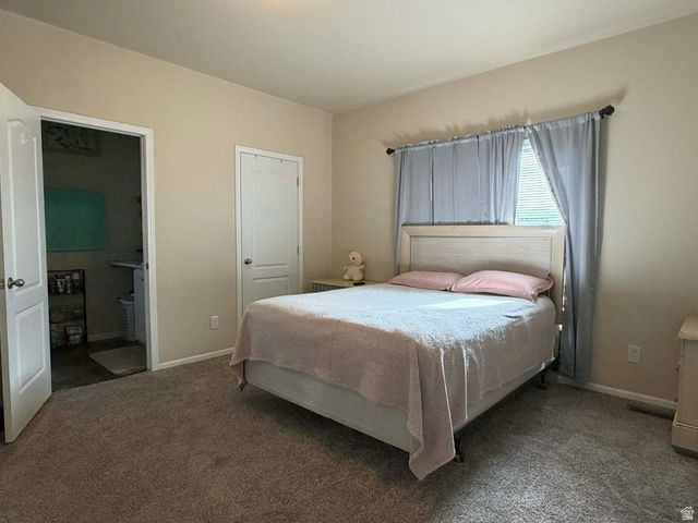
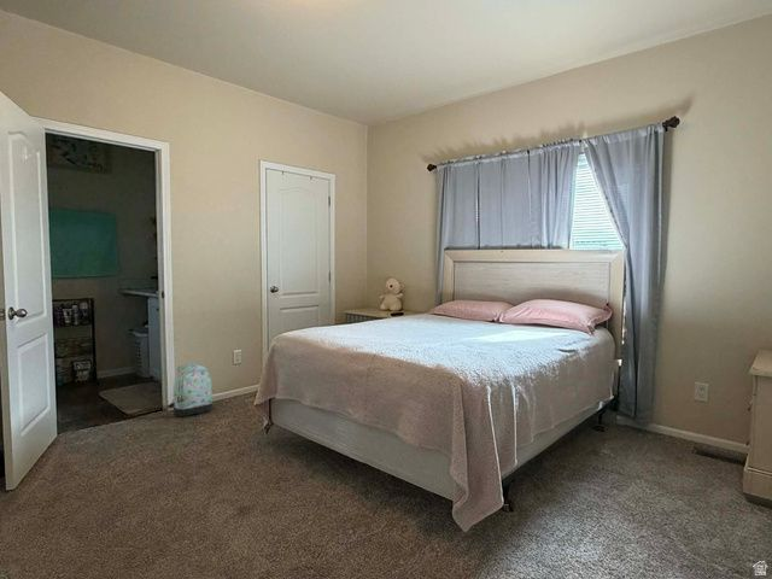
+ backpack [166,362,214,417]
